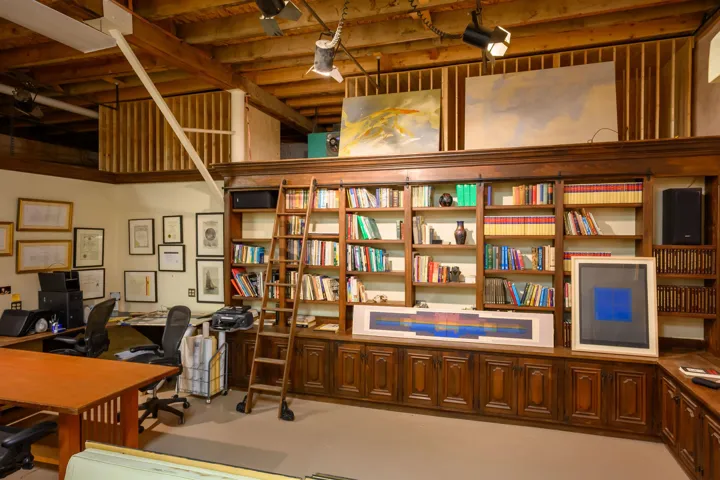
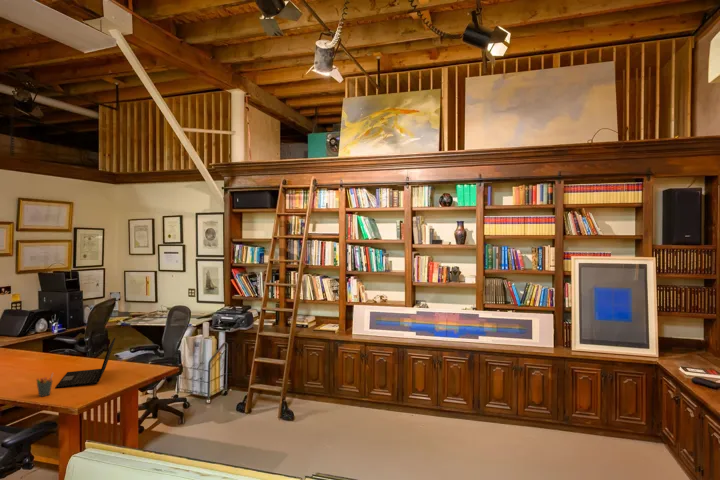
+ laptop [54,337,116,389]
+ pen holder [35,372,54,397]
